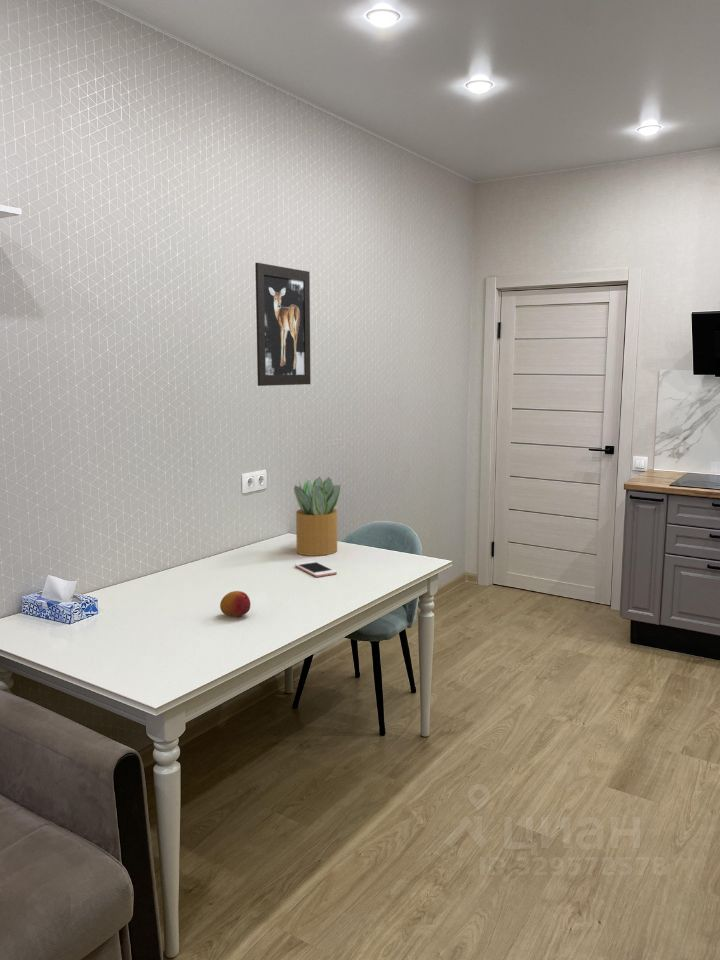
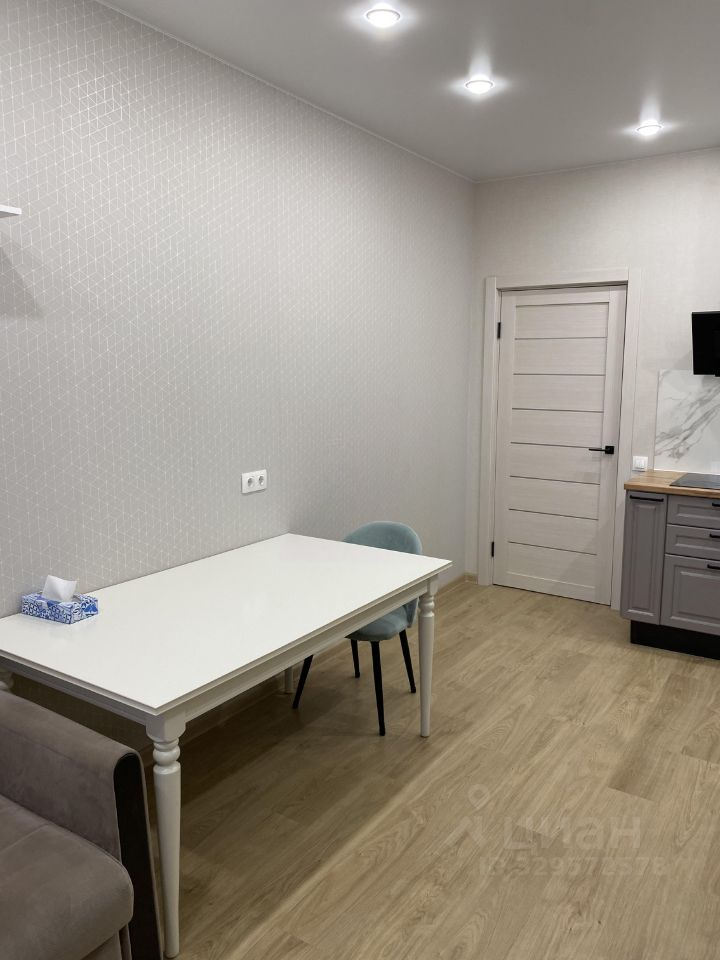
- potted plant [293,476,341,557]
- wall art [254,262,312,387]
- fruit [219,590,251,617]
- cell phone [294,560,338,578]
